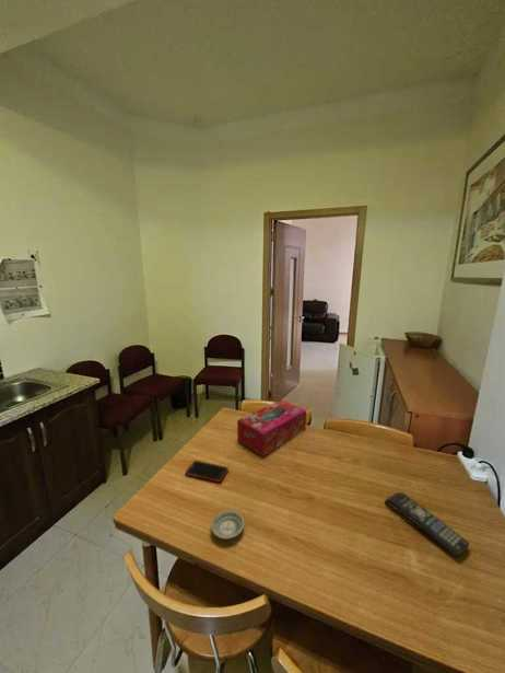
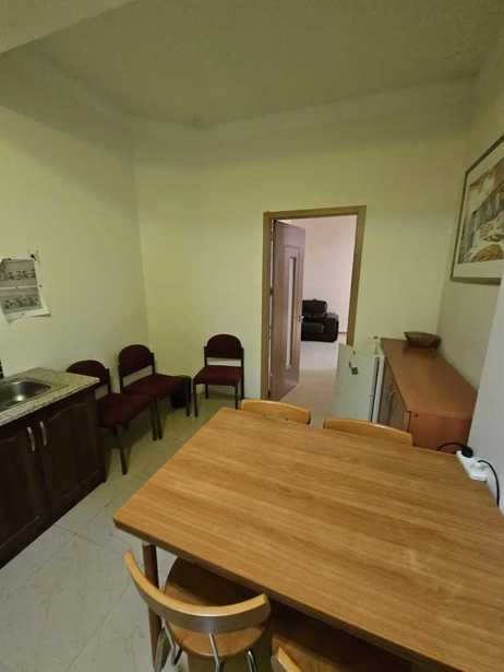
- remote control [384,491,471,556]
- tissue box [236,398,307,457]
- saucer [210,509,246,541]
- cell phone [185,460,230,484]
